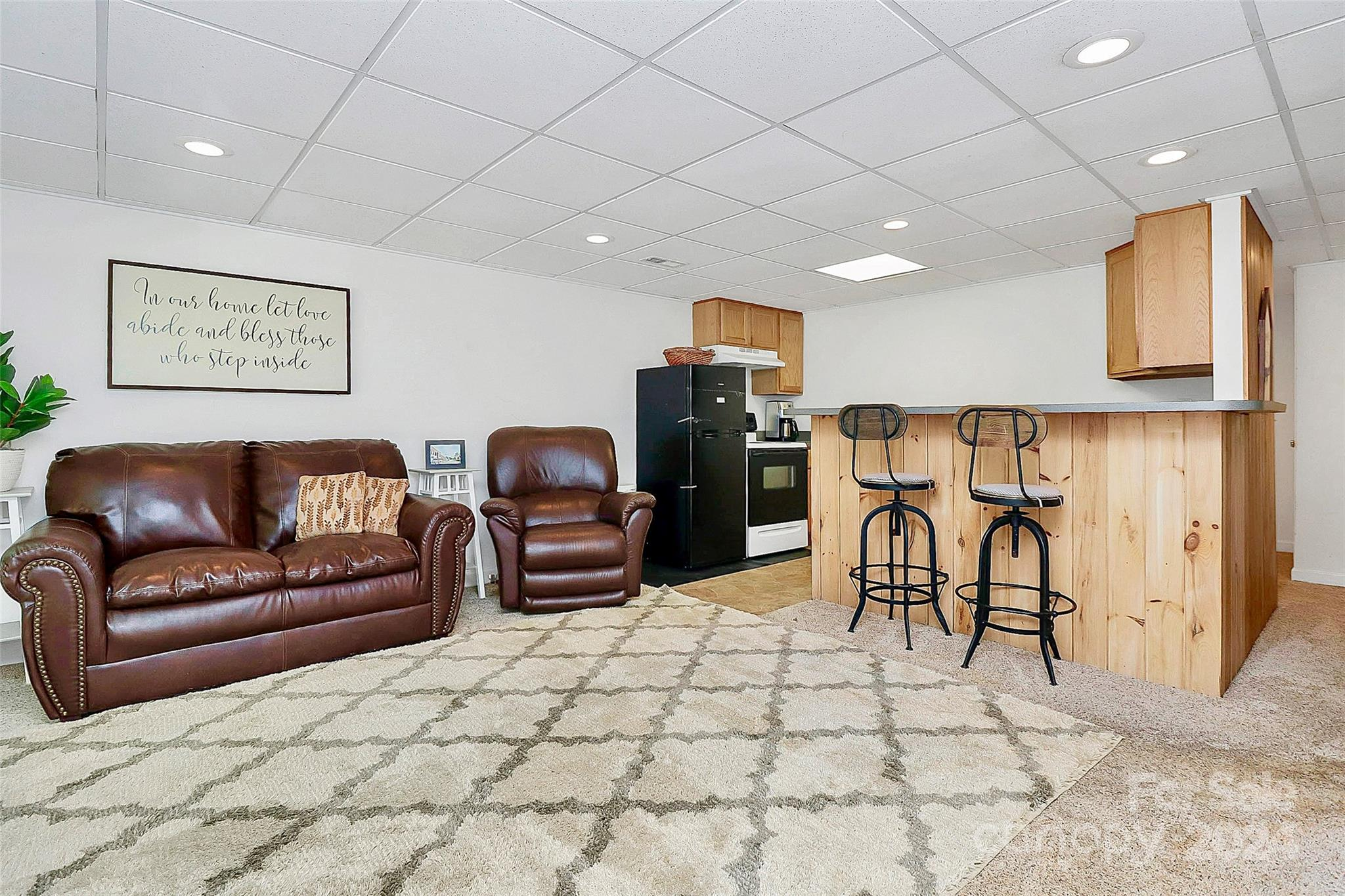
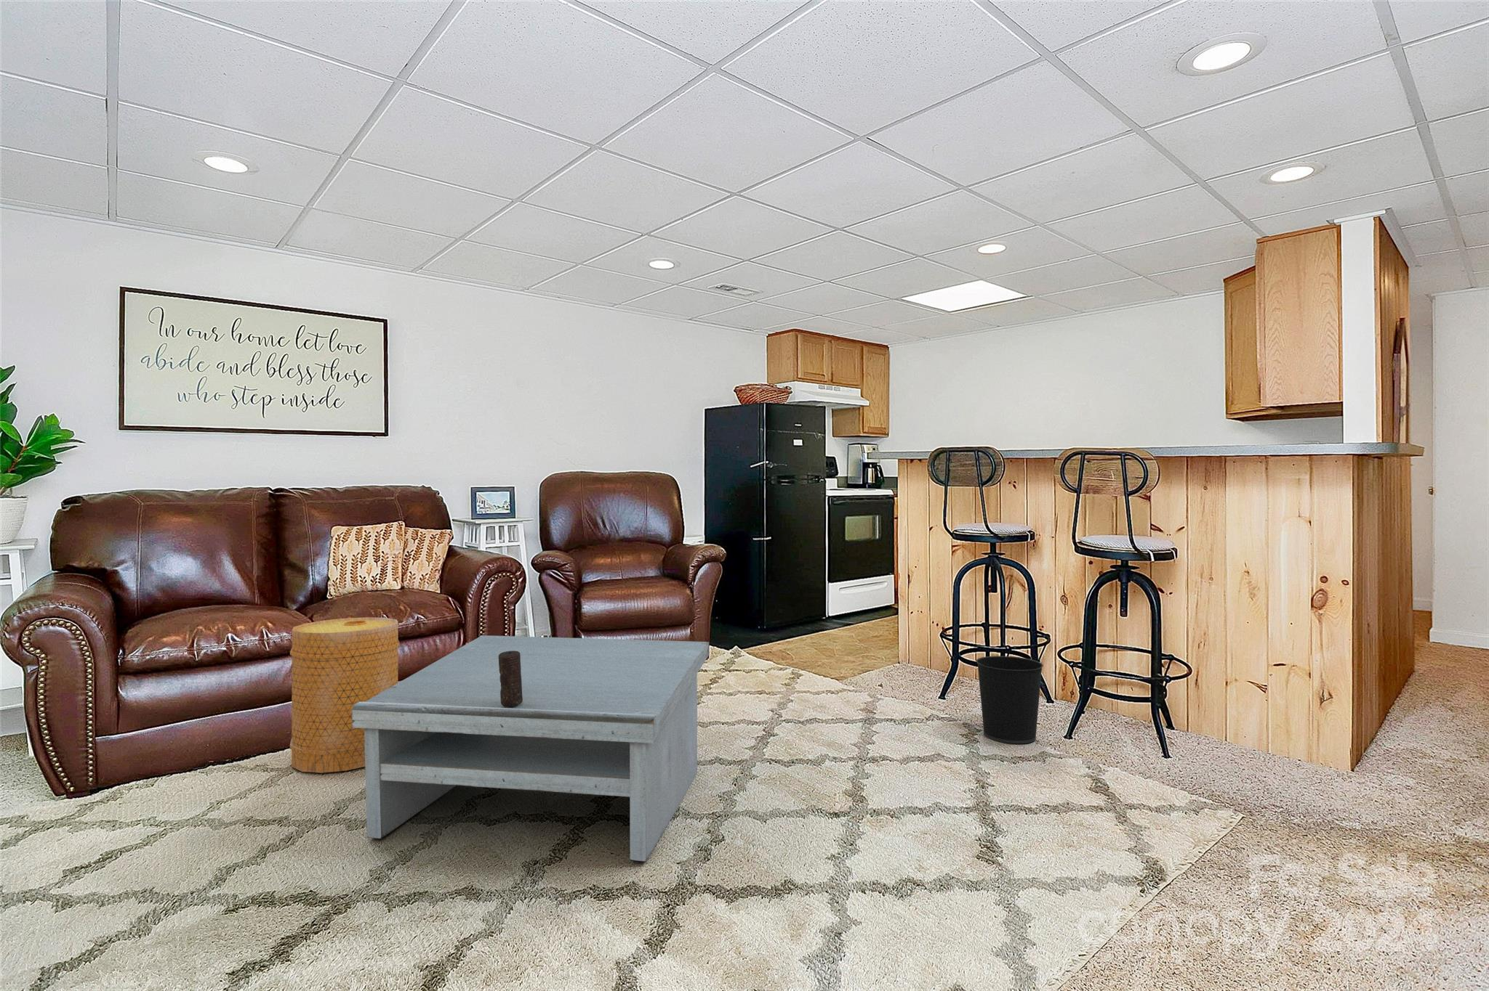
+ coffee table [352,635,710,863]
+ candle [499,650,523,707]
+ basket [289,616,401,773]
+ wastebasket [975,656,1044,744]
